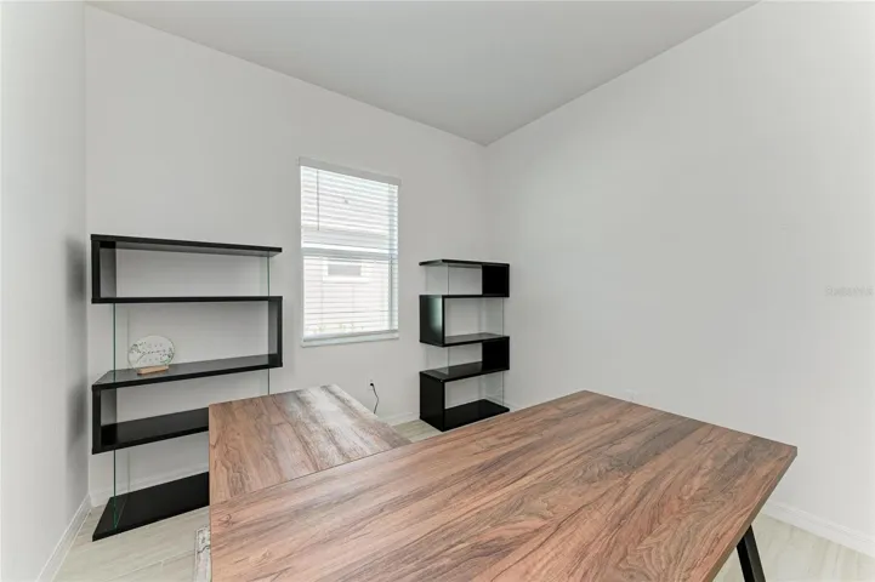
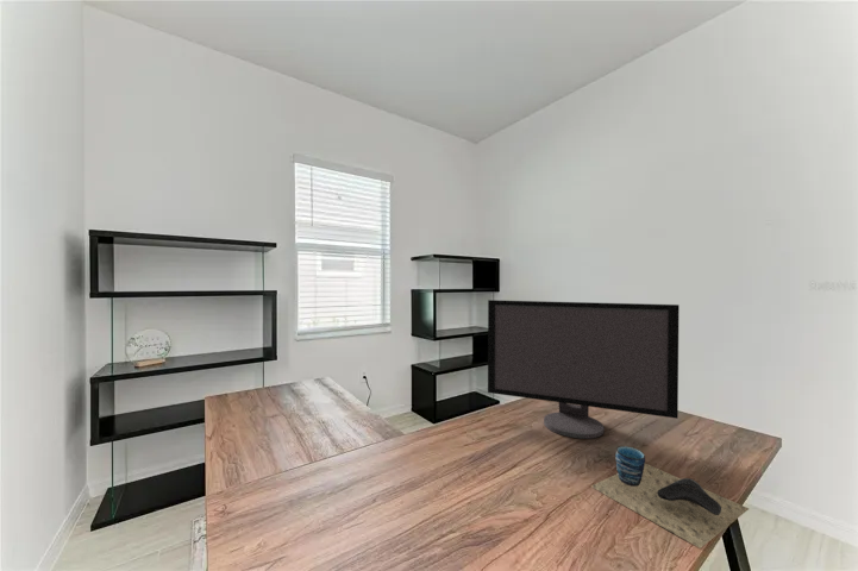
+ computer monitor [487,299,681,440]
+ cup [590,445,750,550]
